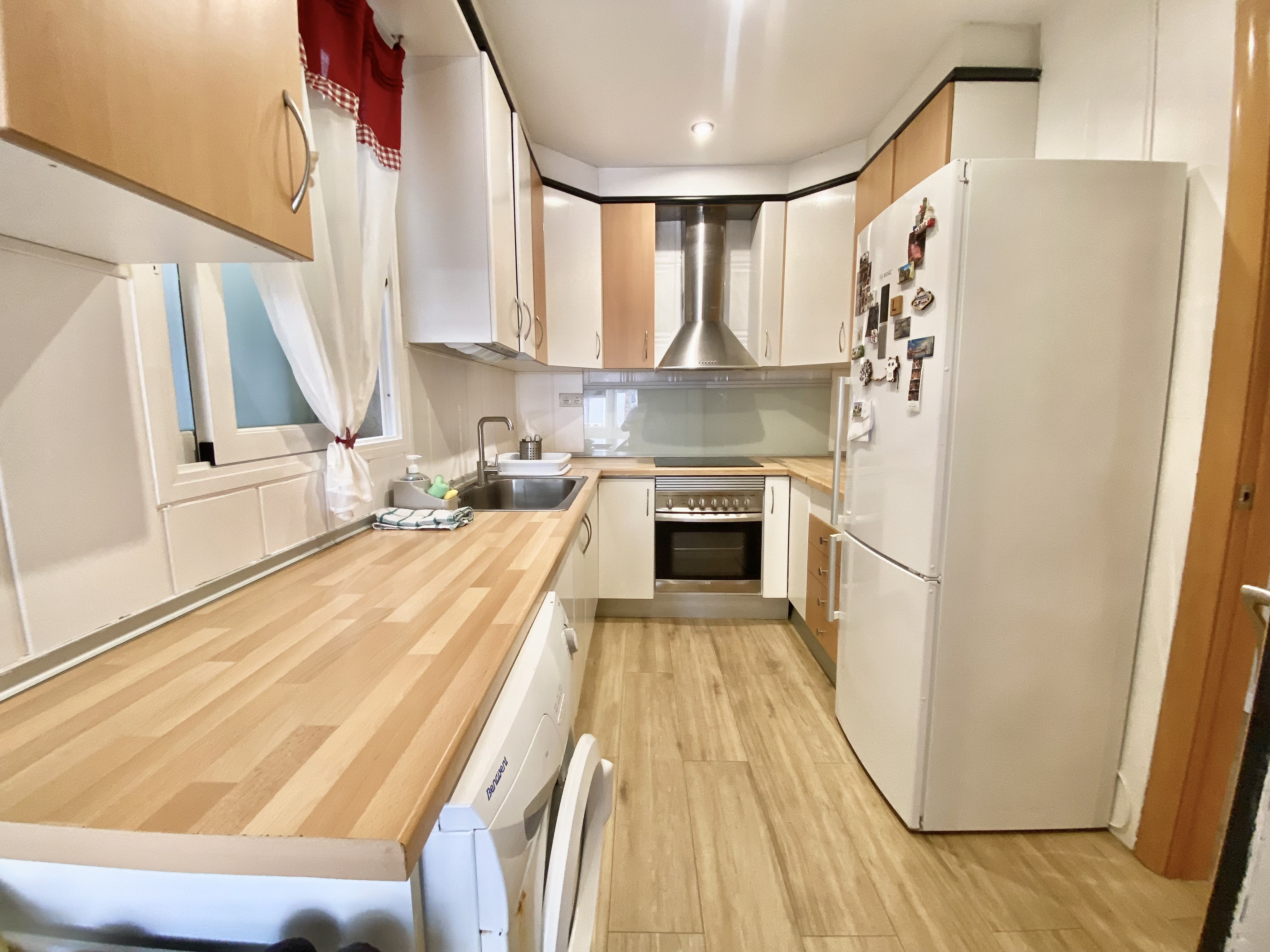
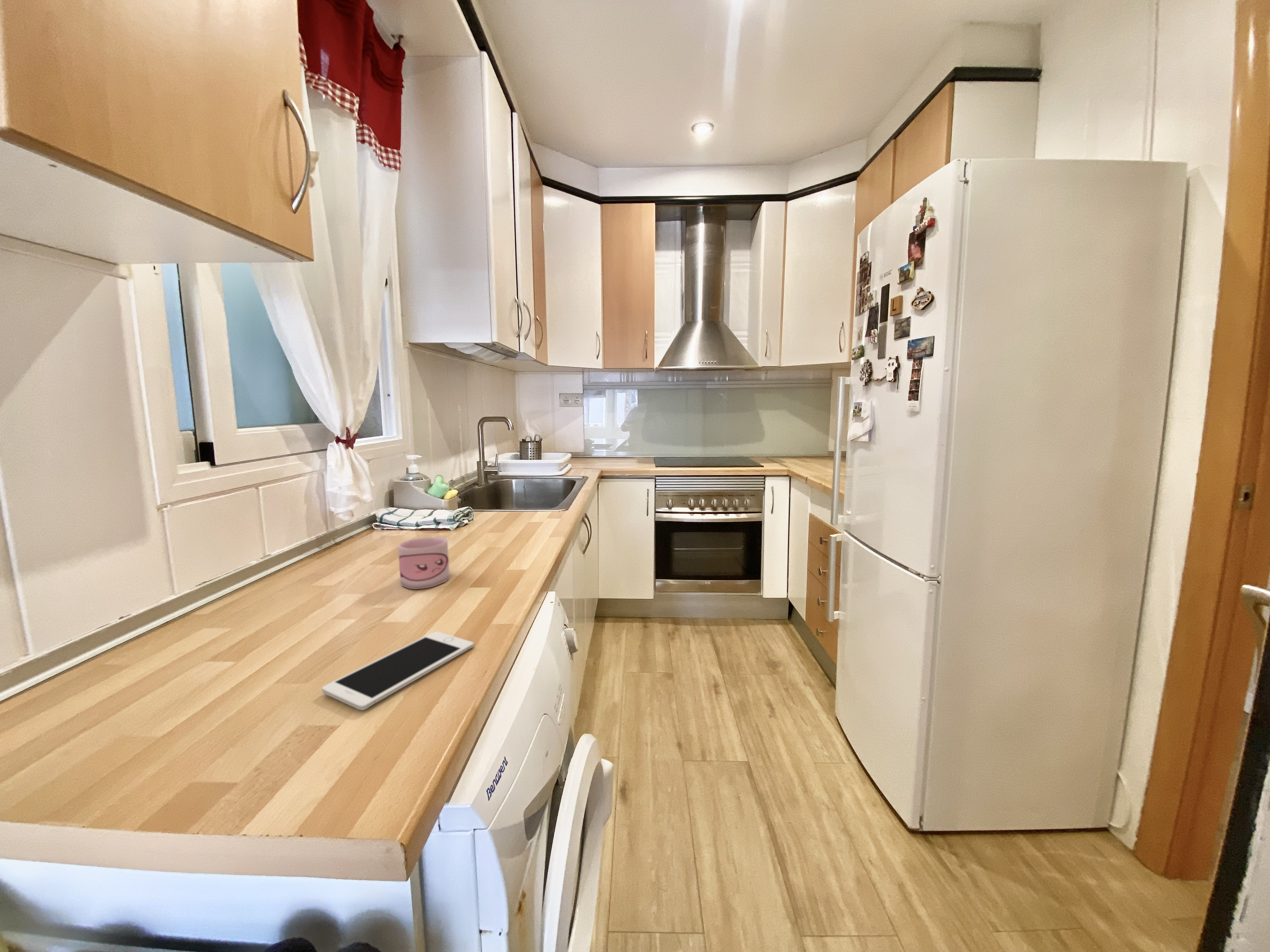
+ mug [398,537,450,589]
+ cell phone [322,631,474,711]
